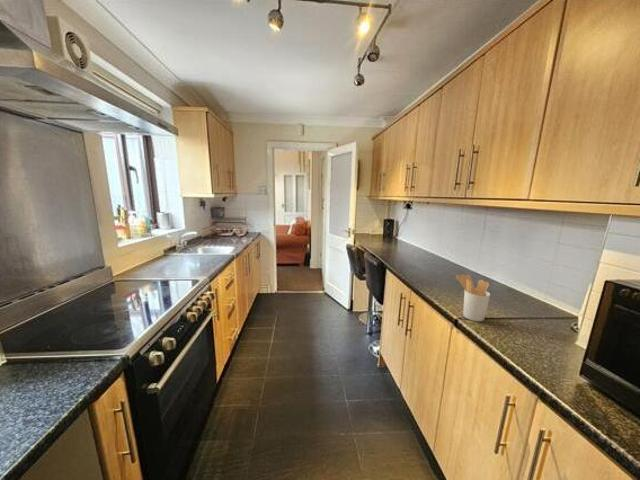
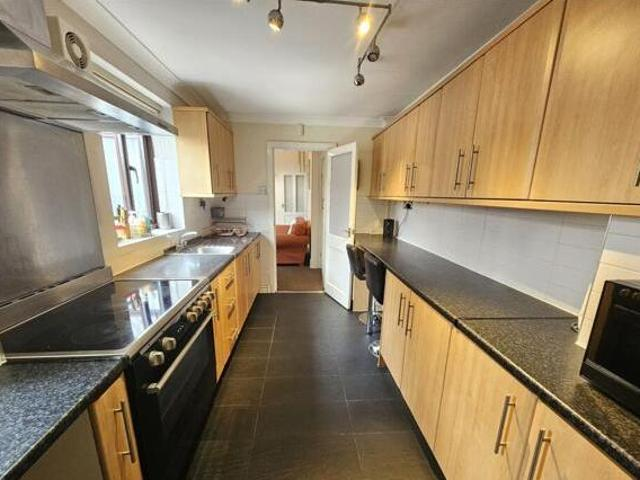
- utensil holder [455,273,491,322]
